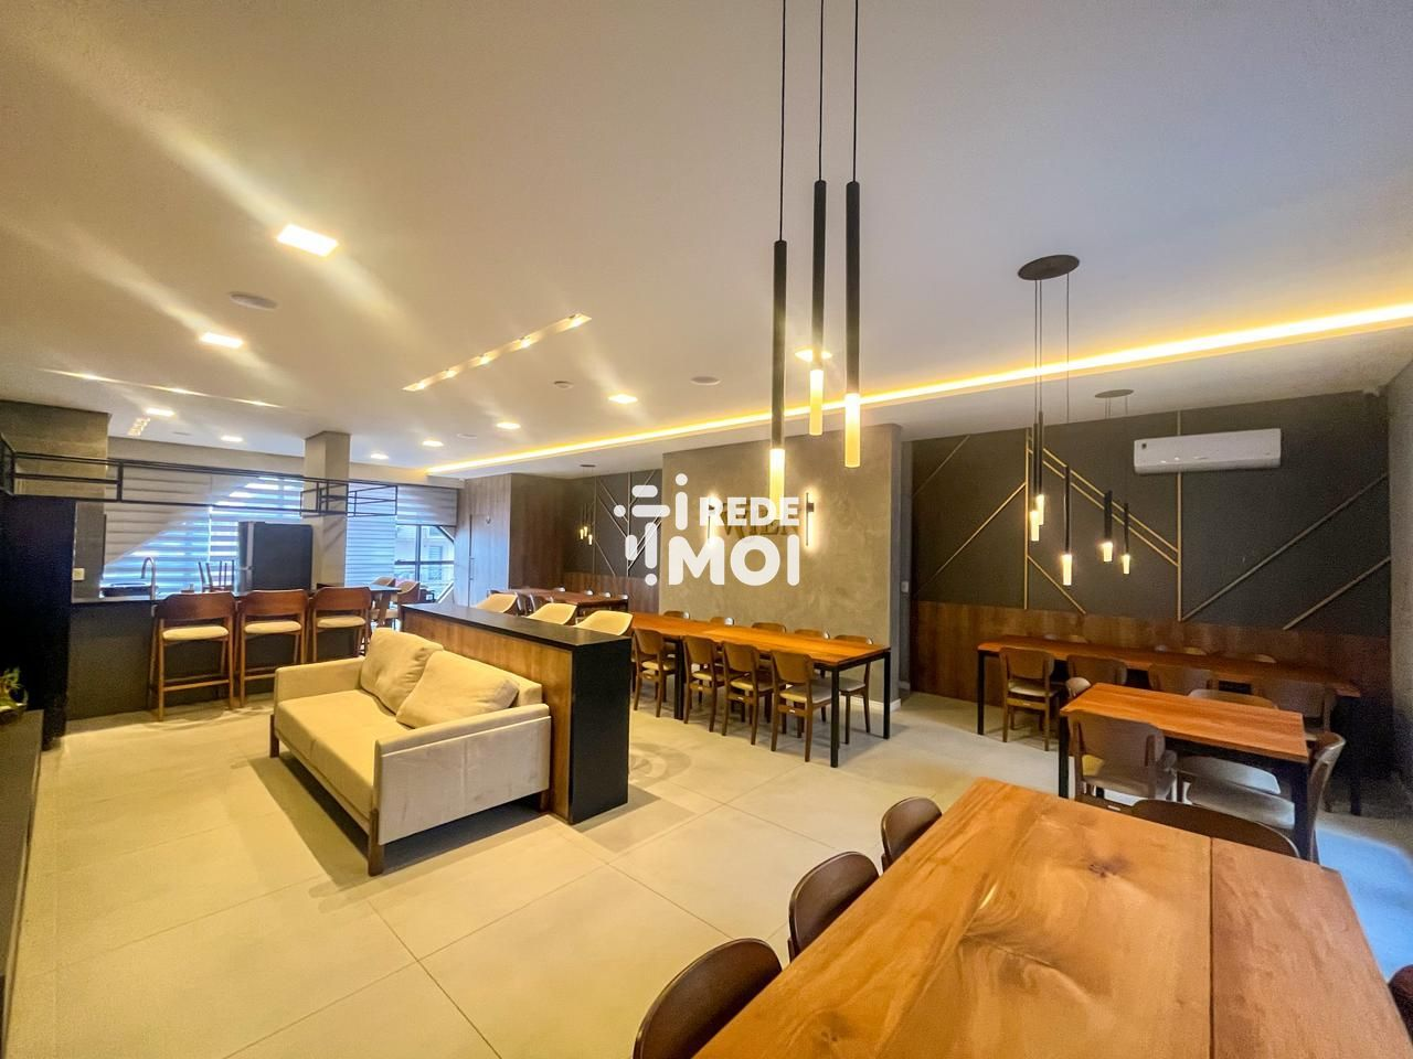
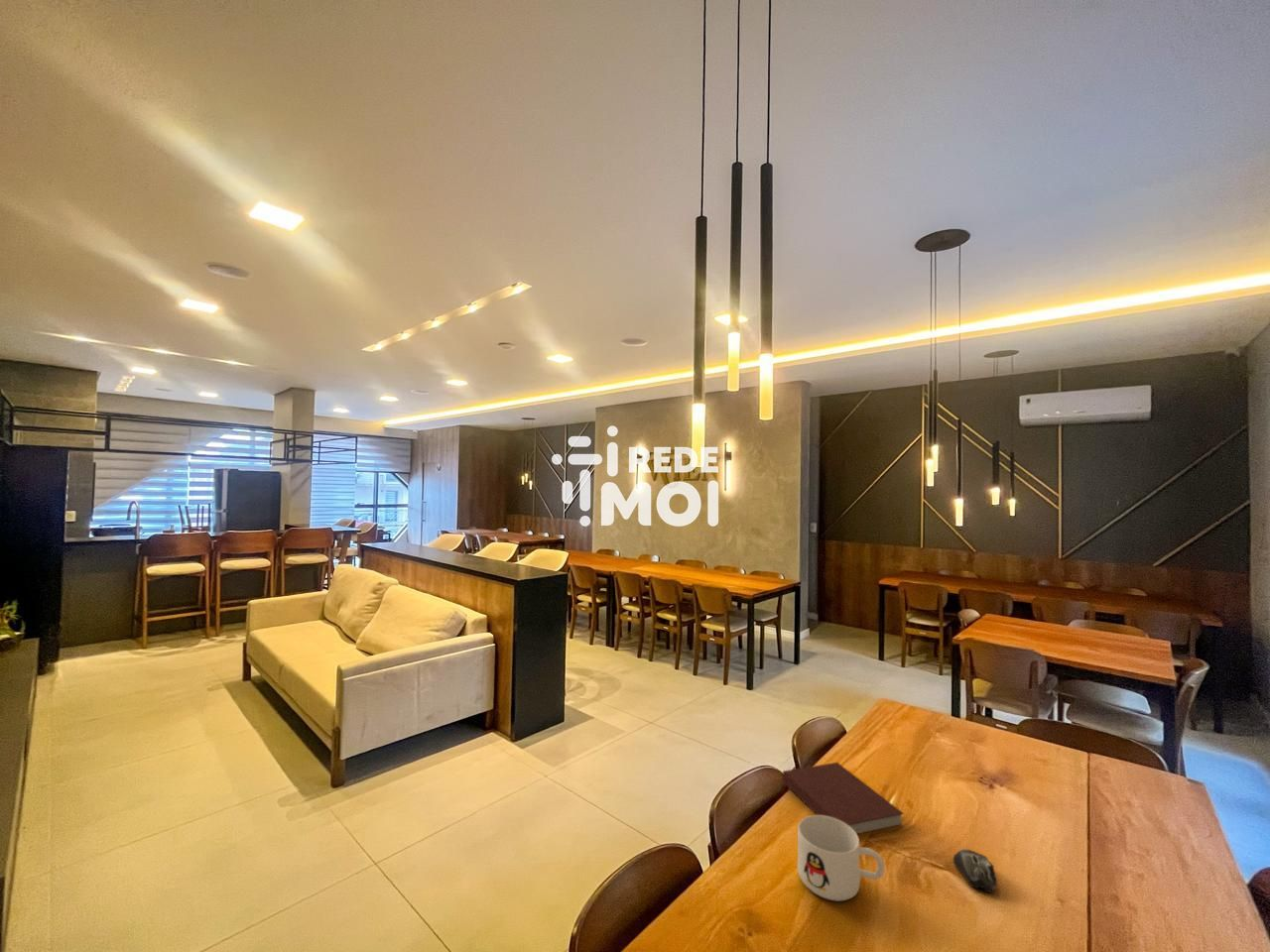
+ notebook [781,762,905,834]
+ computer mouse [953,848,997,893]
+ mug [797,814,885,902]
